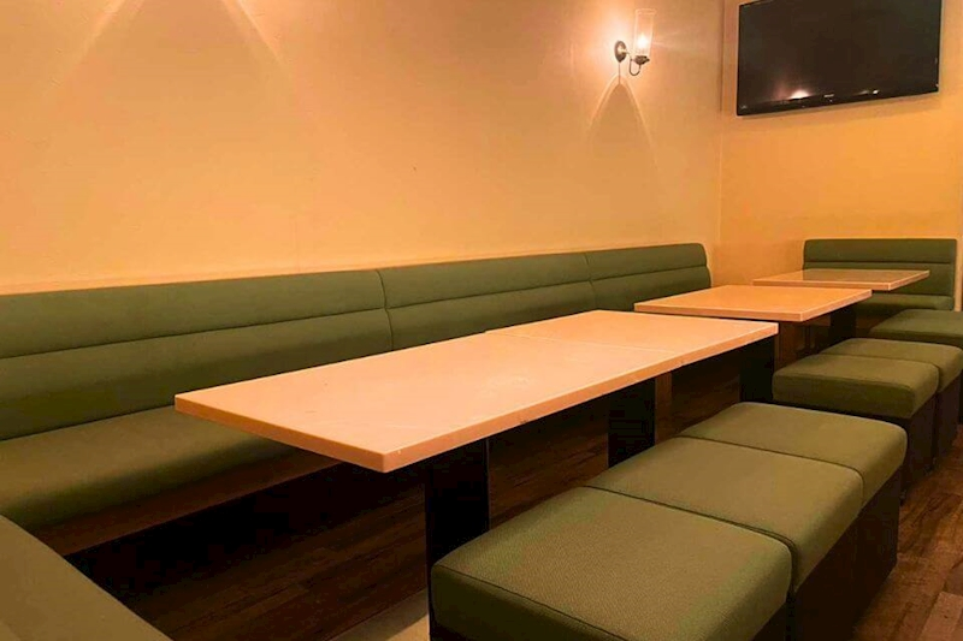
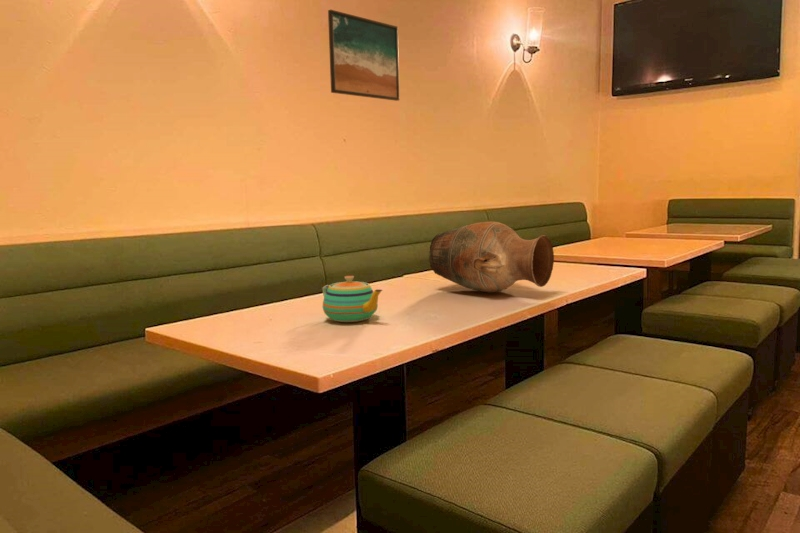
+ vase [428,221,555,293]
+ teapot [321,275,383,323]
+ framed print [327,9,400,102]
